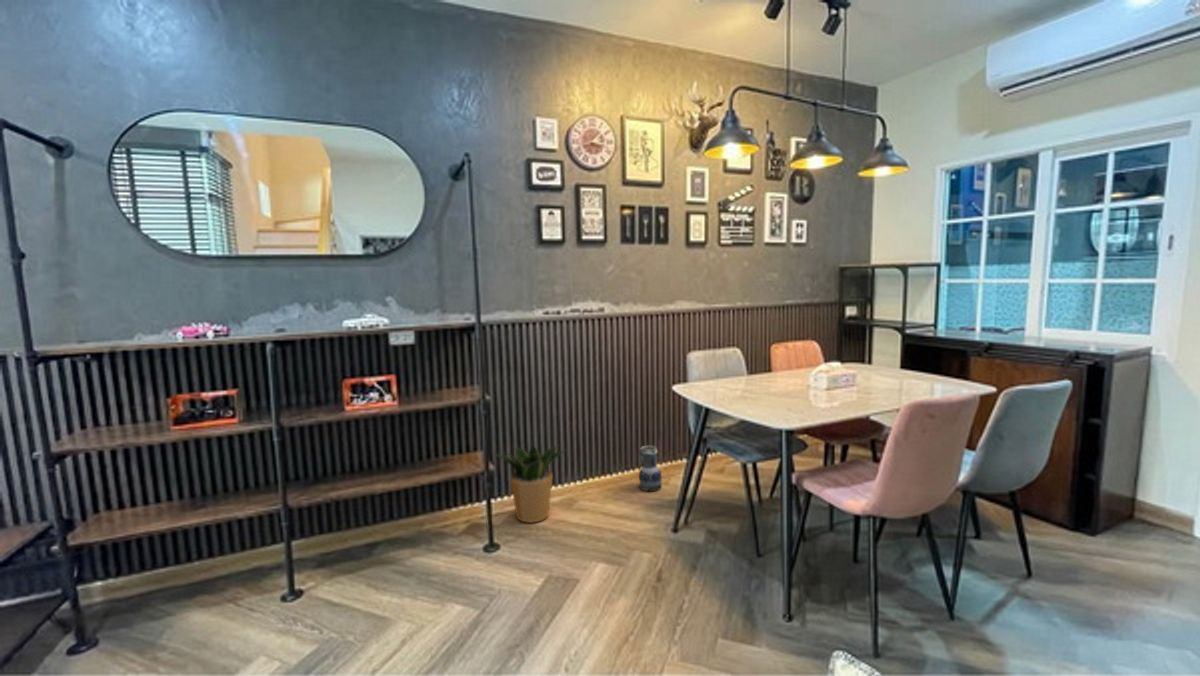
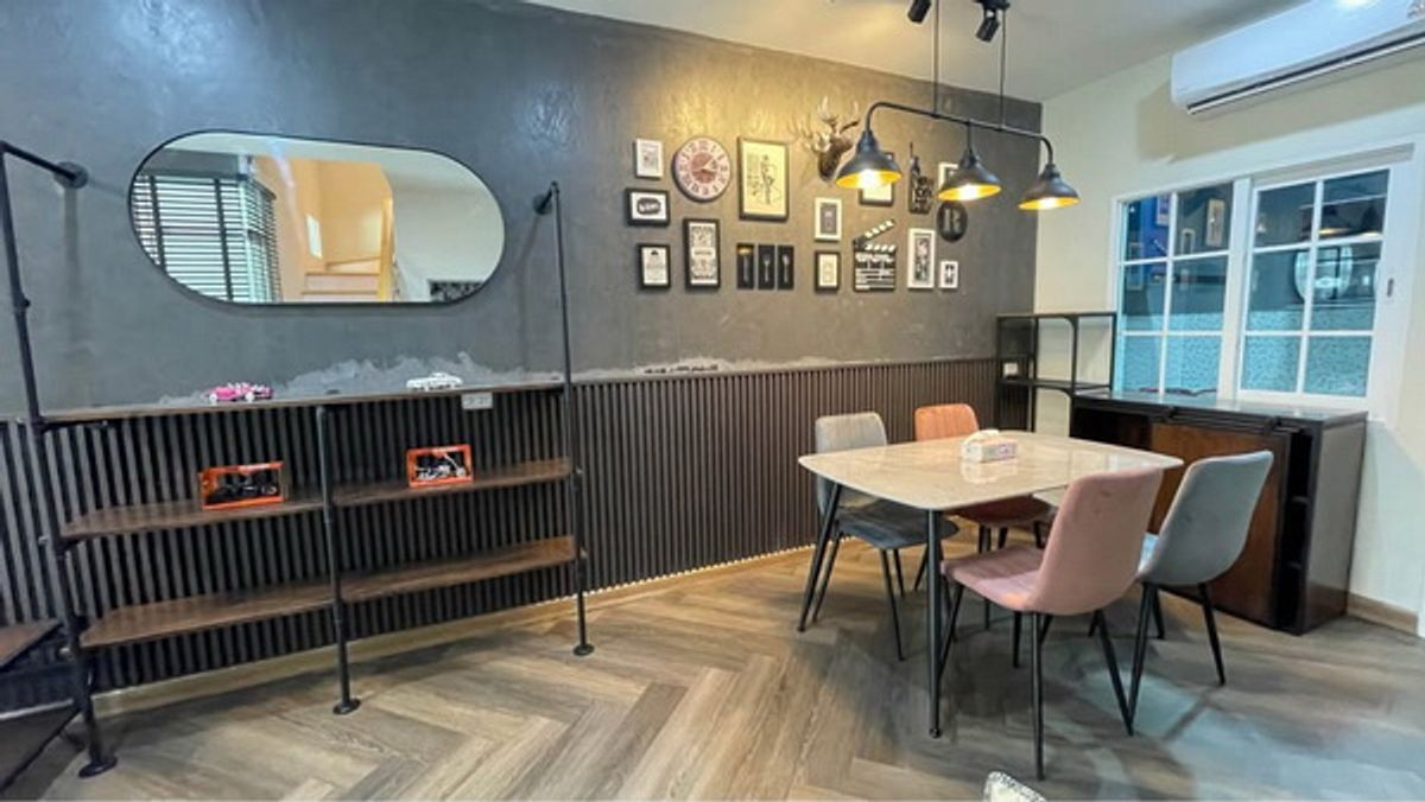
- ceramic jug [638,445,663,493]
- potted plant [493,442,570,524]
